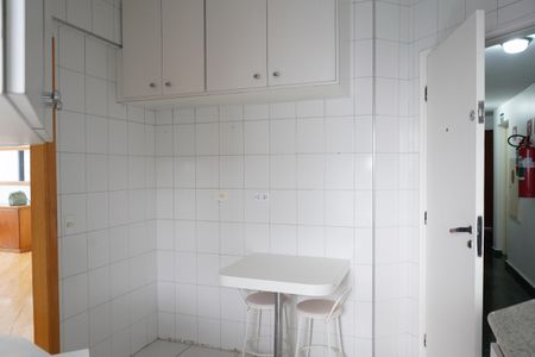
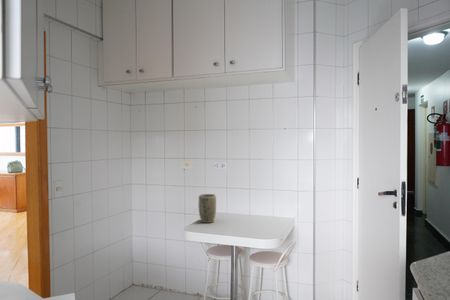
+ plant pot [198,193,217,224]
